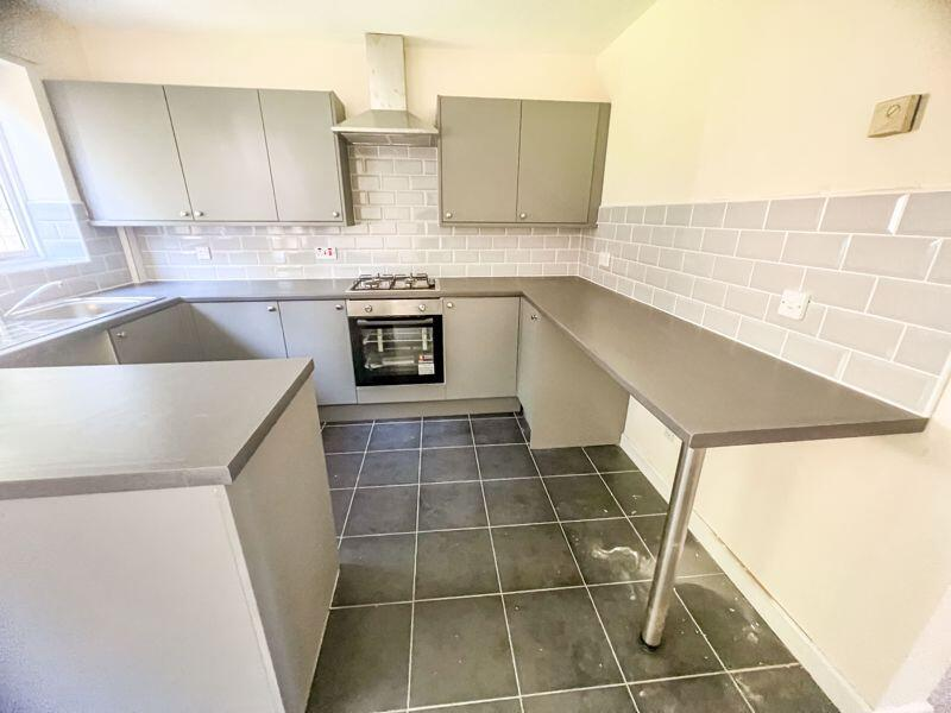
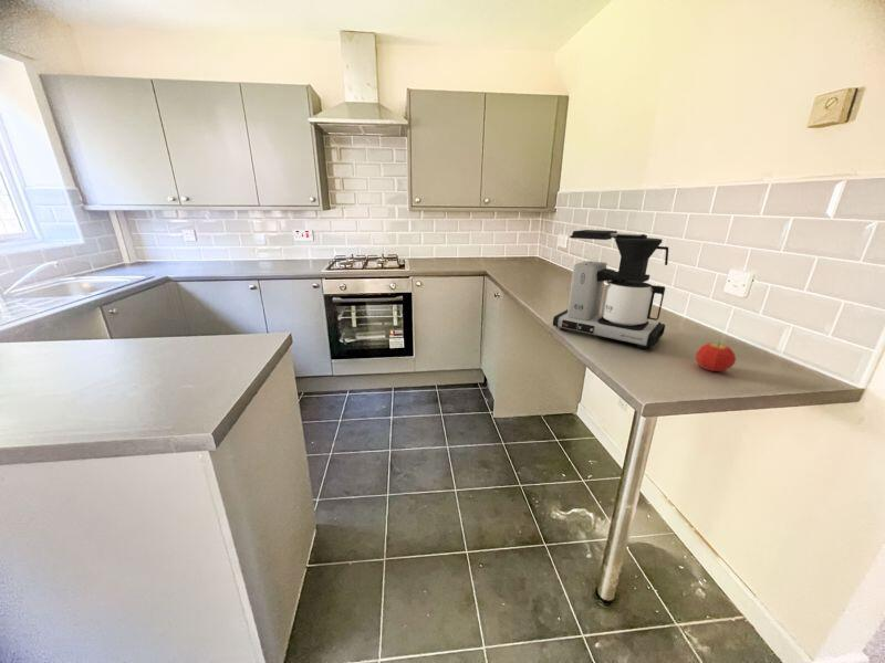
+ fruit [695,341,737,372]
+ coffee maker [552,229,669,349]
